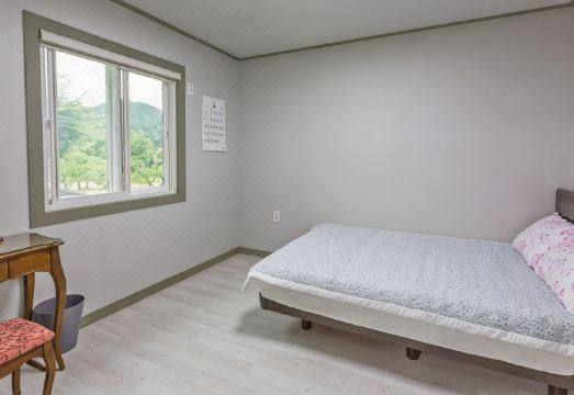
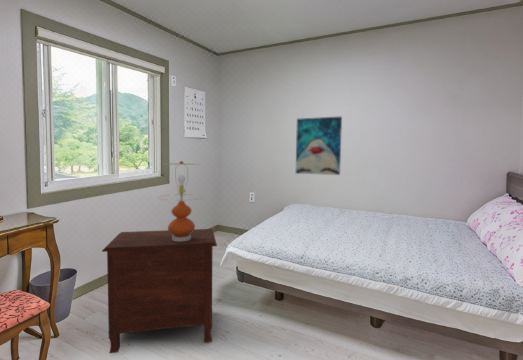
+ wall art [295,115,343,176]
+ nightstand [101,228,218,354]
+ table lamp [156,160,205,241]
